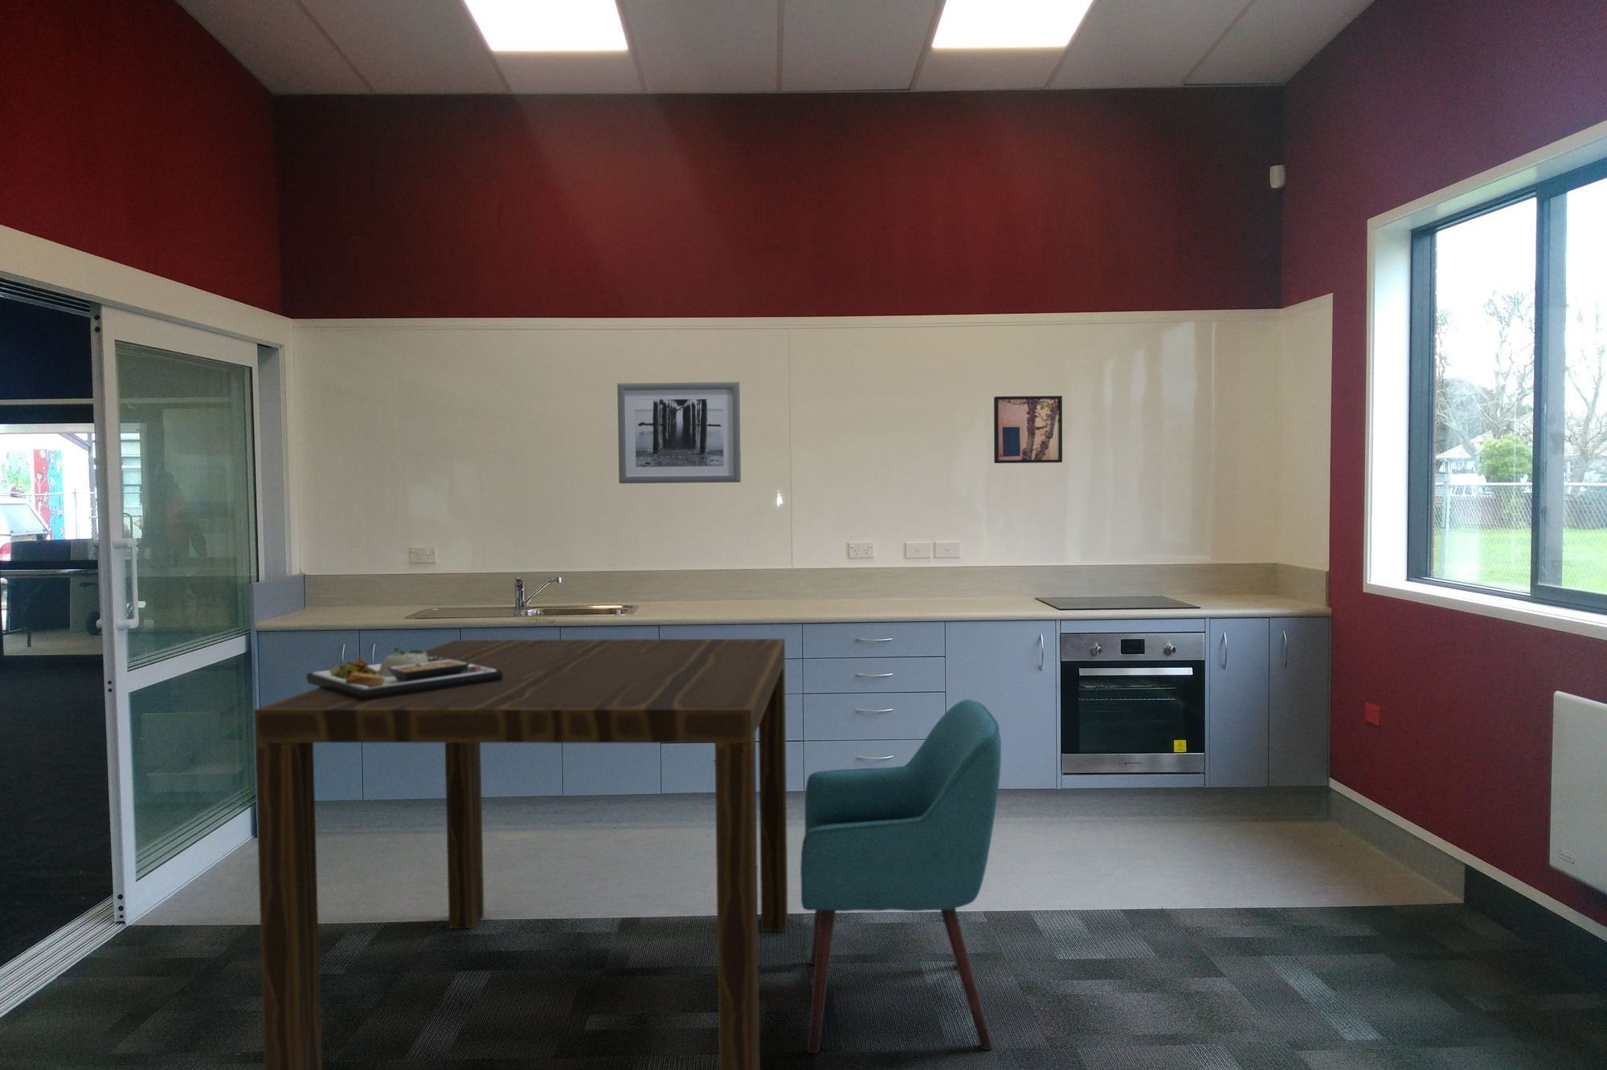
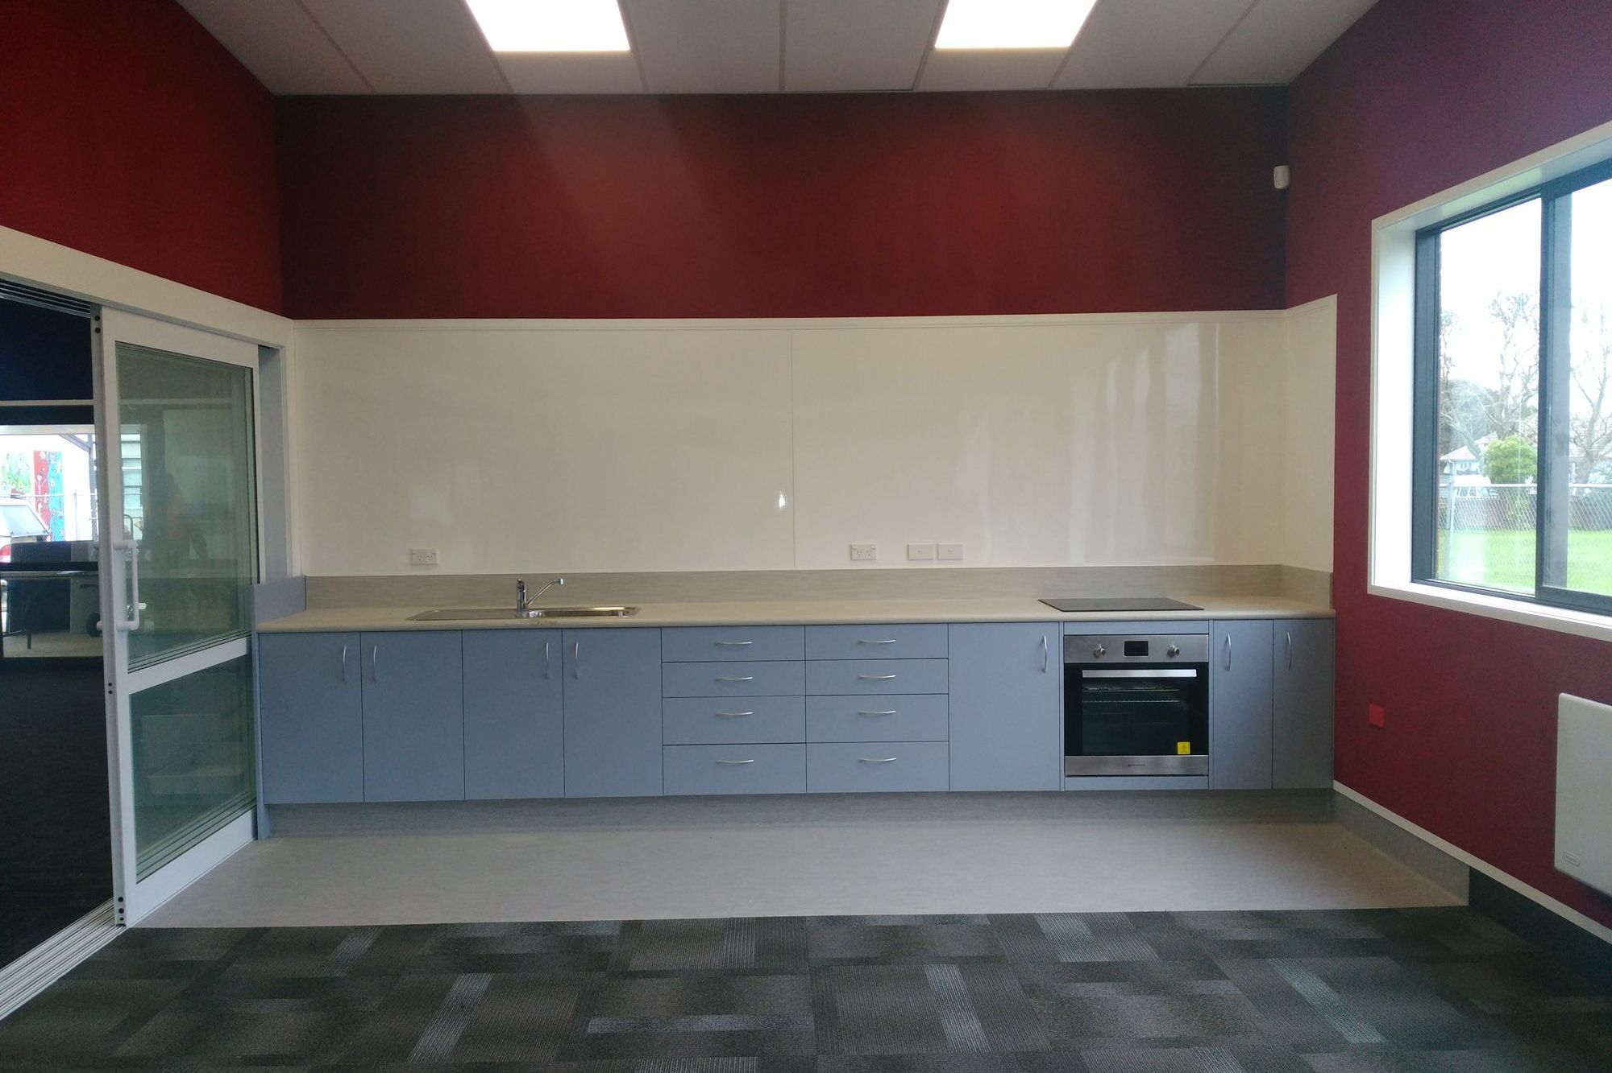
- wall art [617,381,742,484]
- wall art [993,395,1063,465]
- food plate [306,647,503,701]
- chair [799,699,1002,1054]
- dining table [253,638,789,1070]
